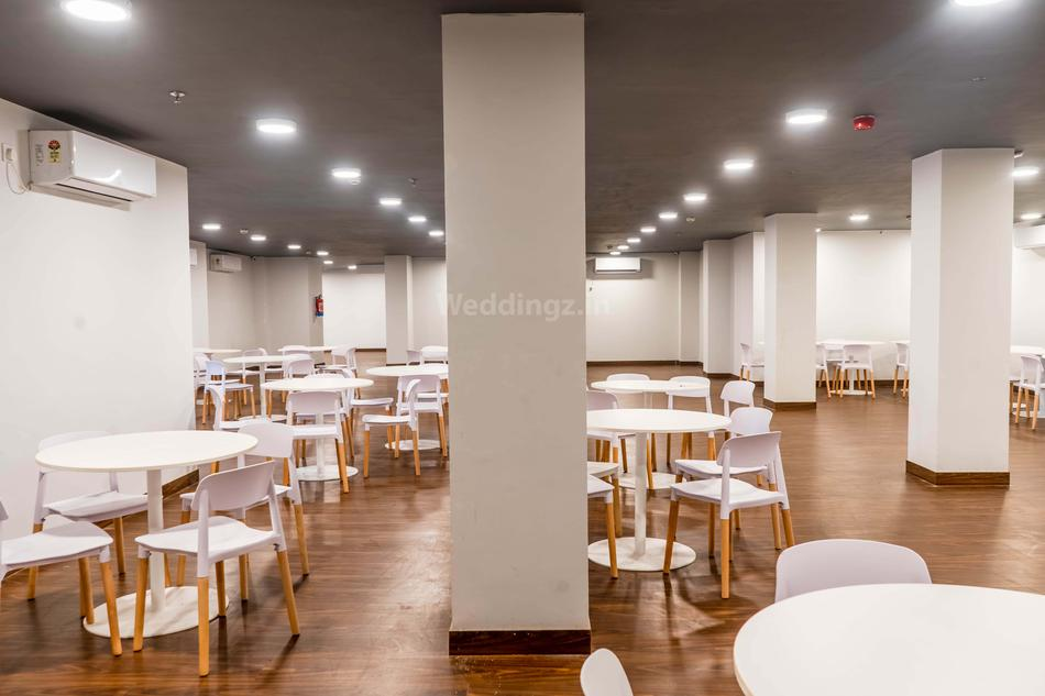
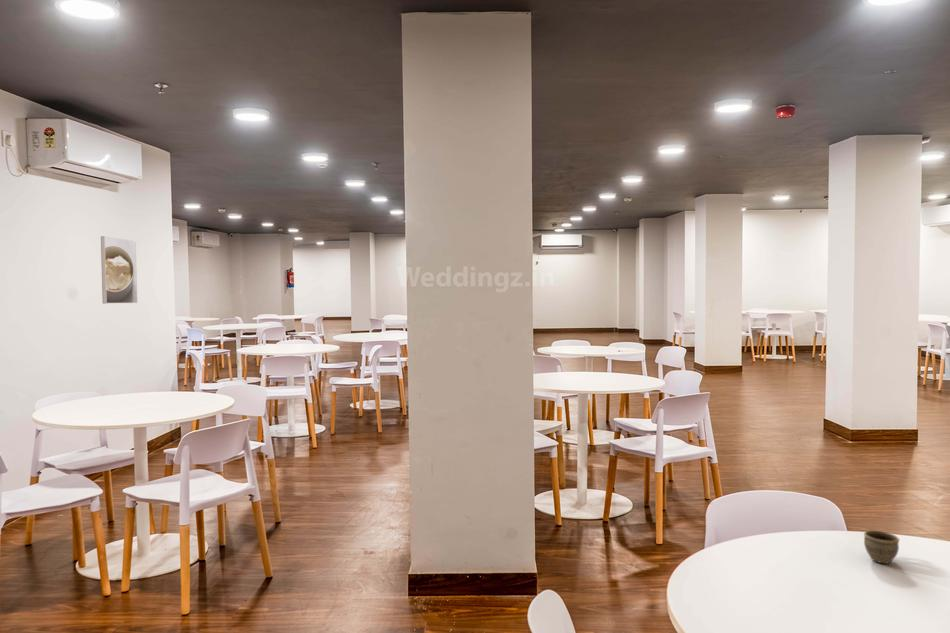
+ cup [863,529,900,565]
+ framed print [100,235,138,305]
